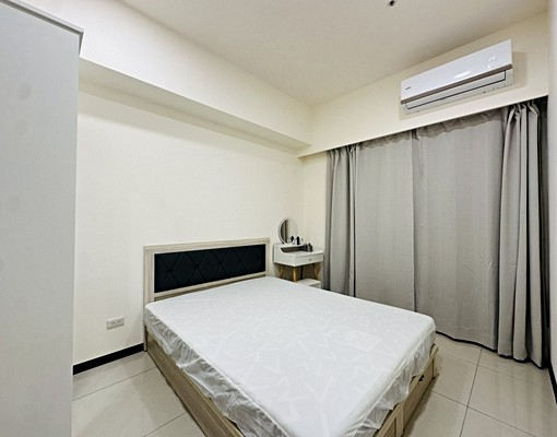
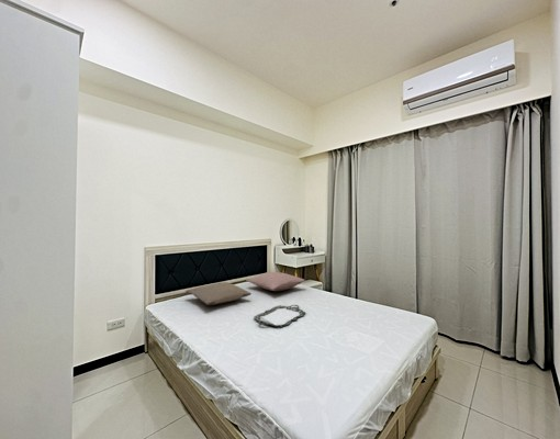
+ serving tray [253,304,306,328]
+ pillow [184,281,253,306]
+ pillow [245,271,305,292]
